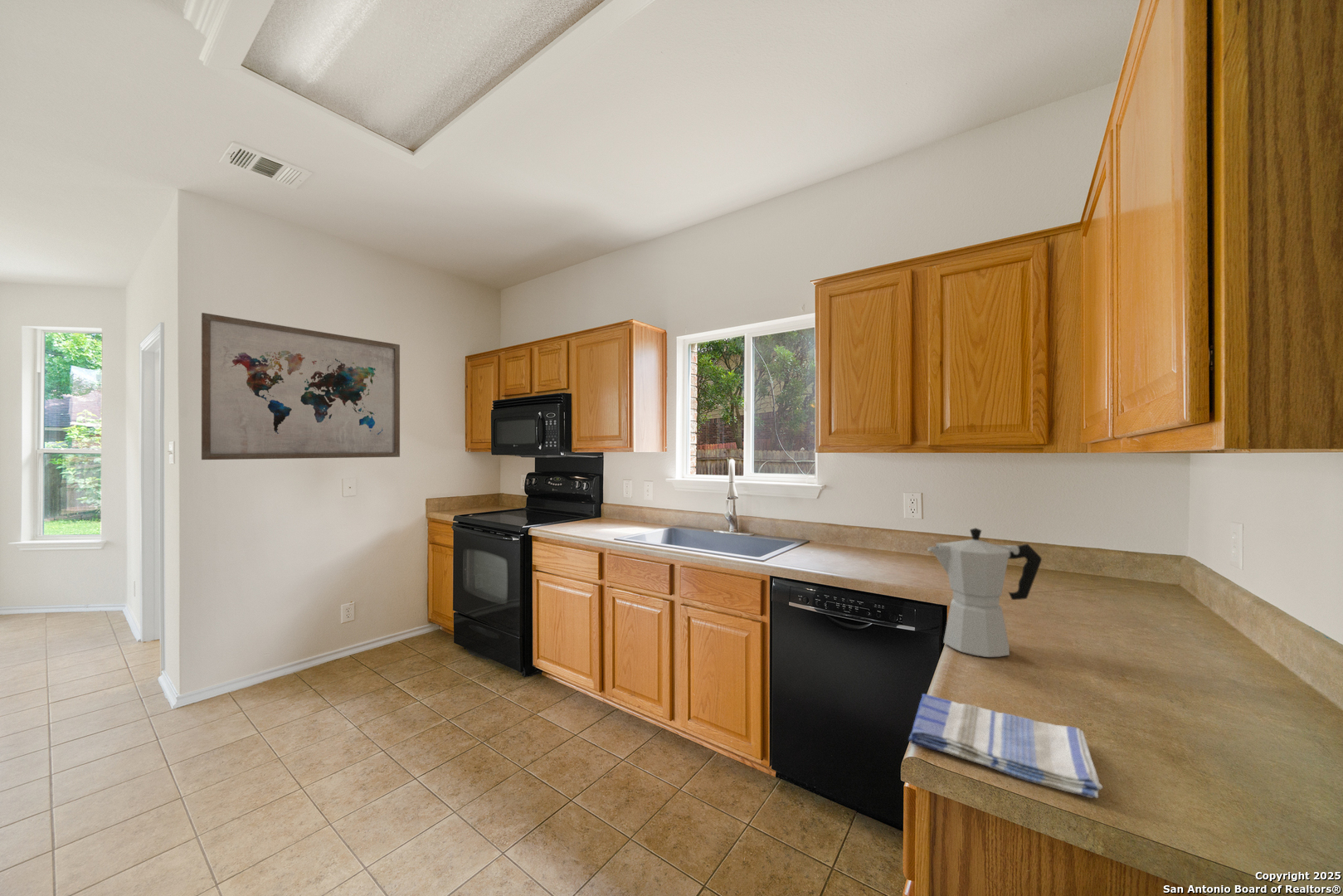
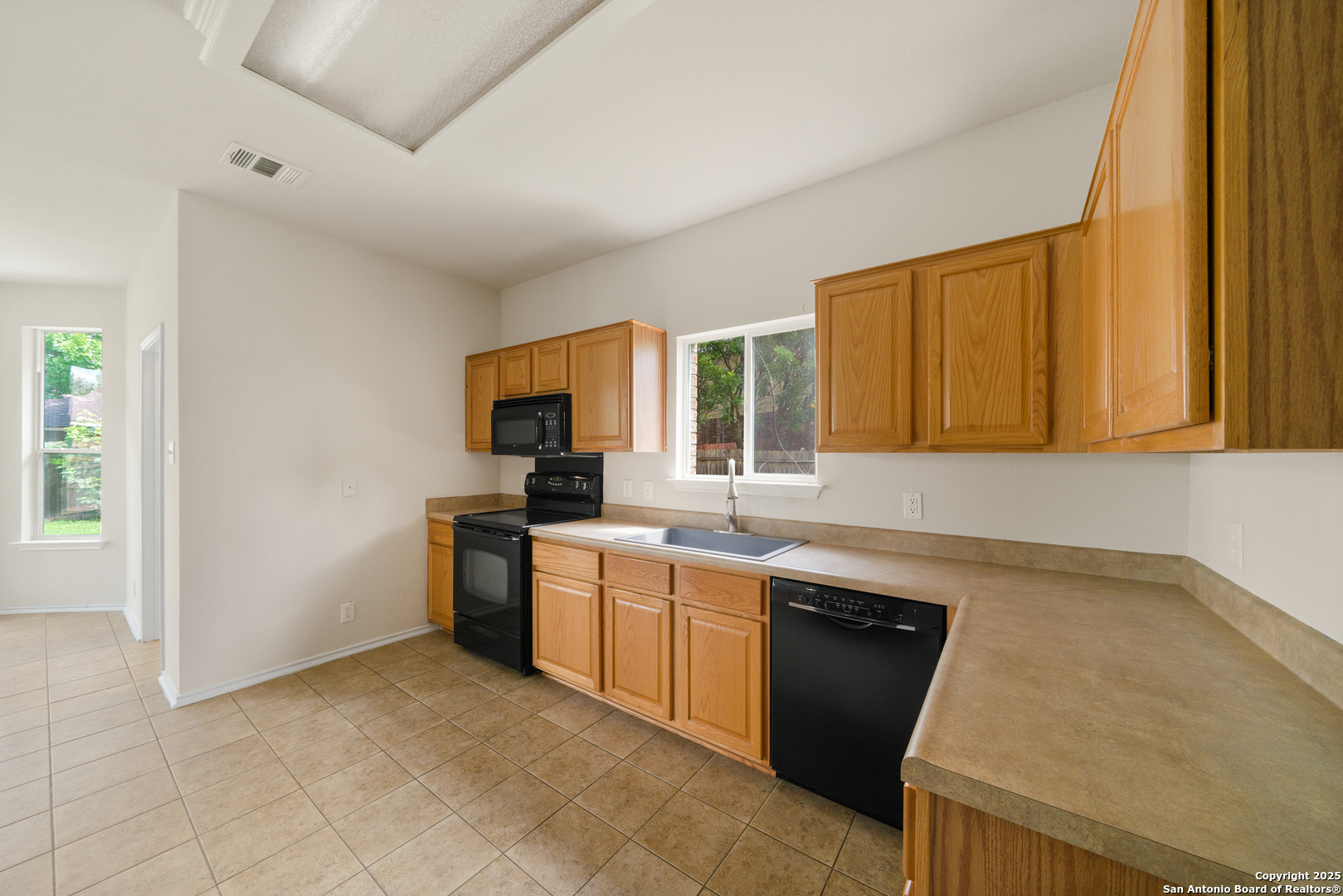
- dish towel [907,693,1104,799]
- moka pot [927,527,1043,658]
- wall art [201,312,401,460]
